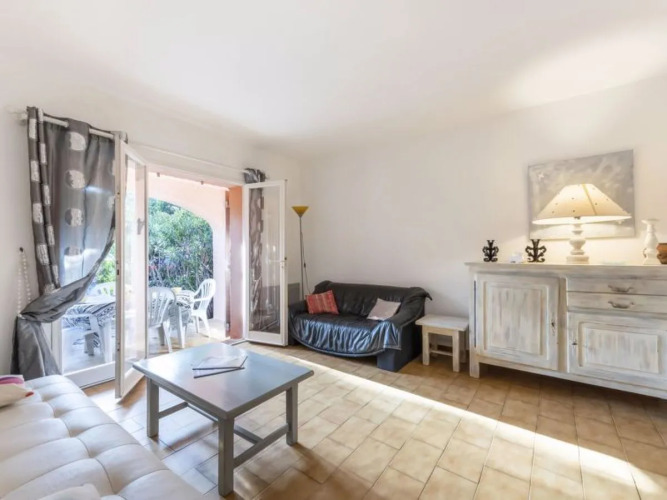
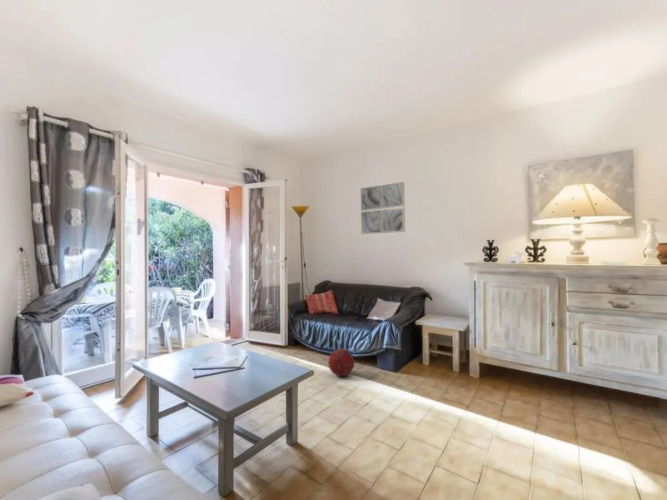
+ ball [327,348,355,377]
+ wall art [360,181,406,235]
